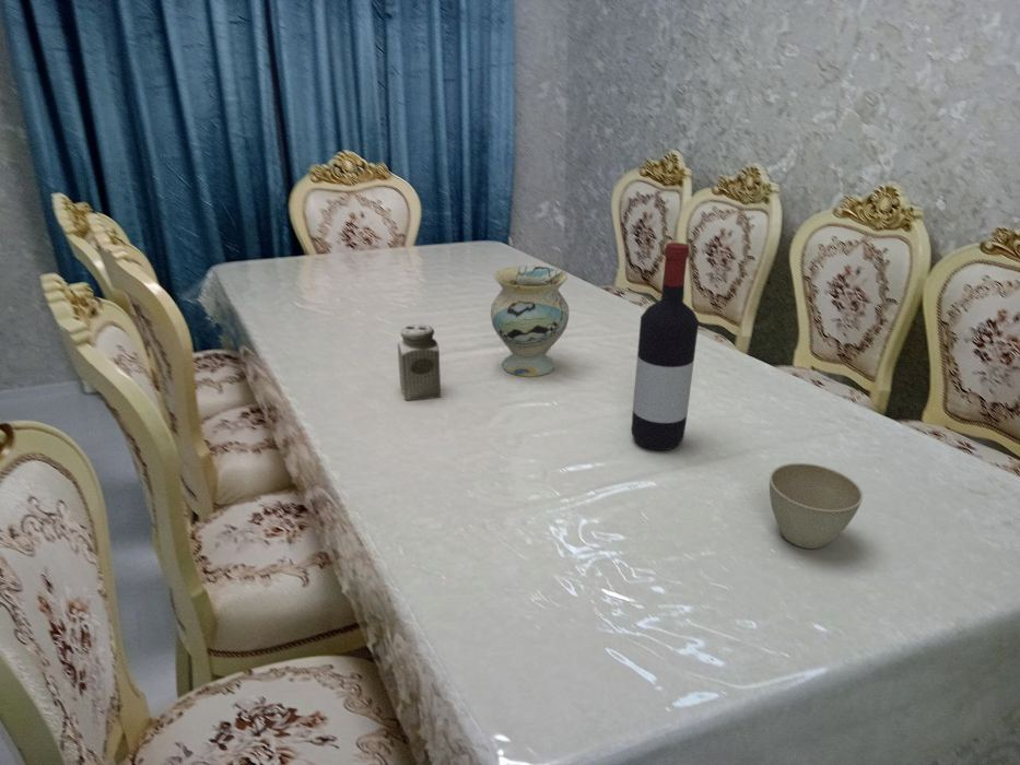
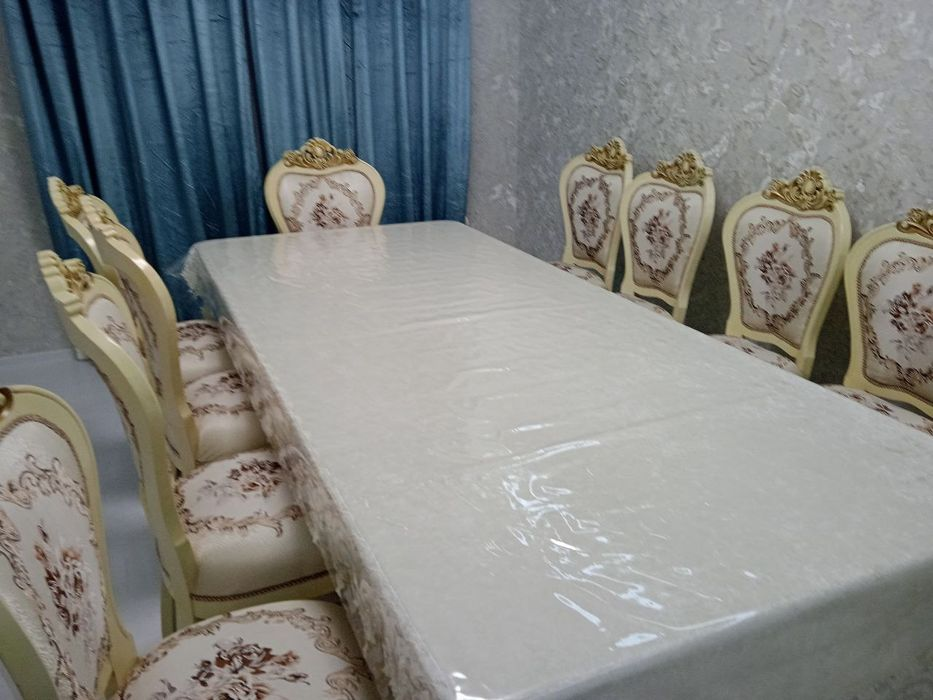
- vase [490,264,570,378]
- wine bottle [631,242,700,451]
- flower pot [769,462,864,550]
- salt shaker [397,323,442,402]
